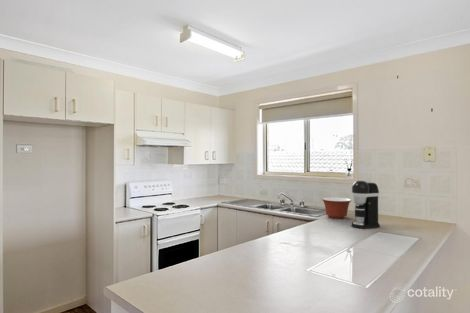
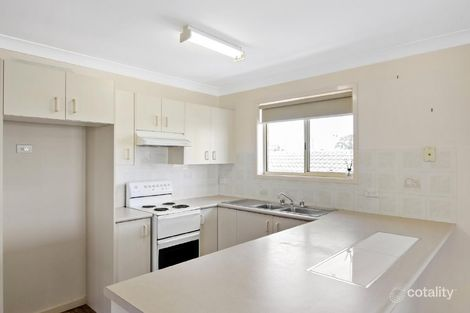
- coffee maker [350,180,381,230]
- mixing bowl [321,196,352,220]
